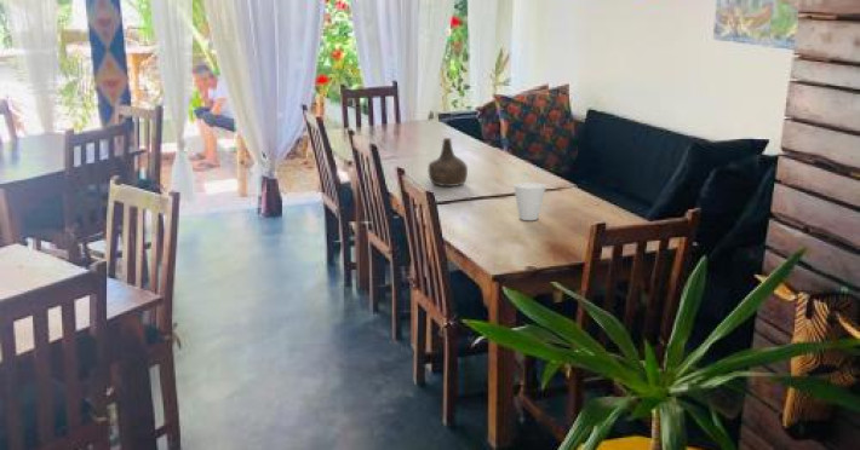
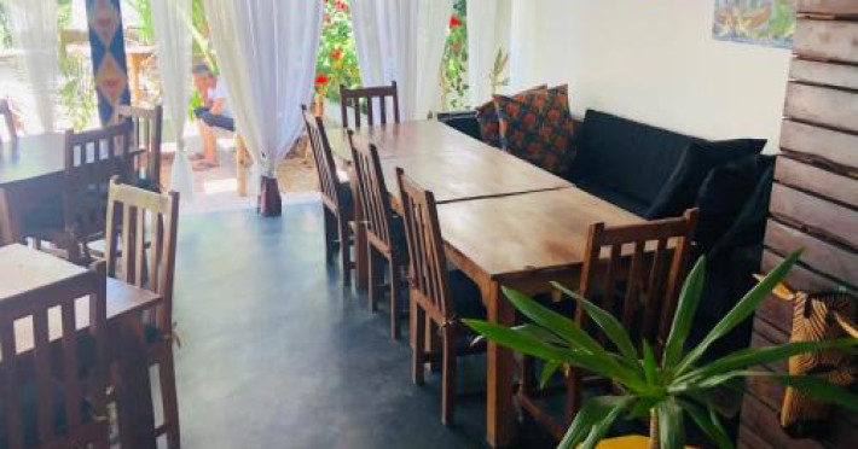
- bottle [428,137,469,188]
- cup [512,181,547,221]
